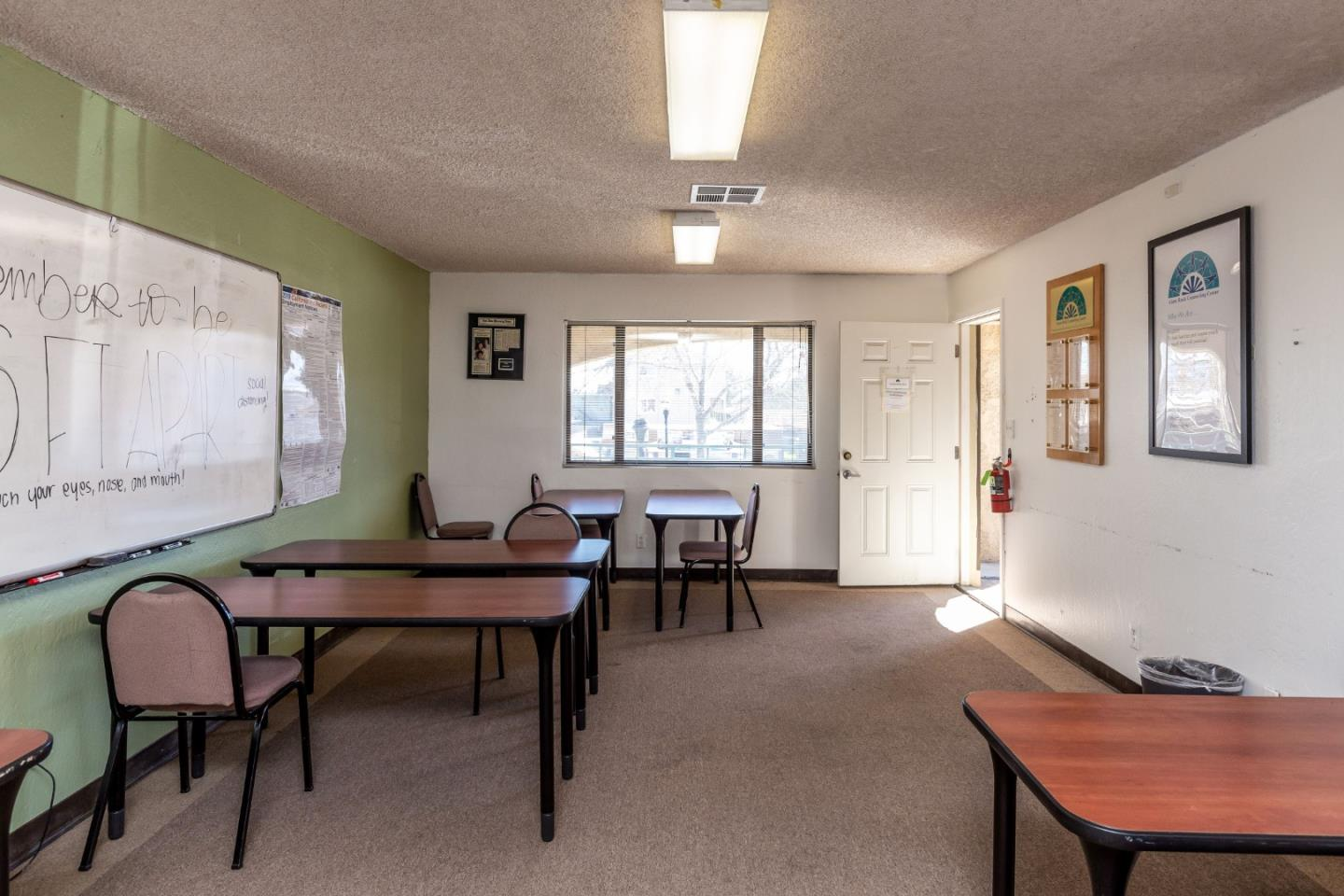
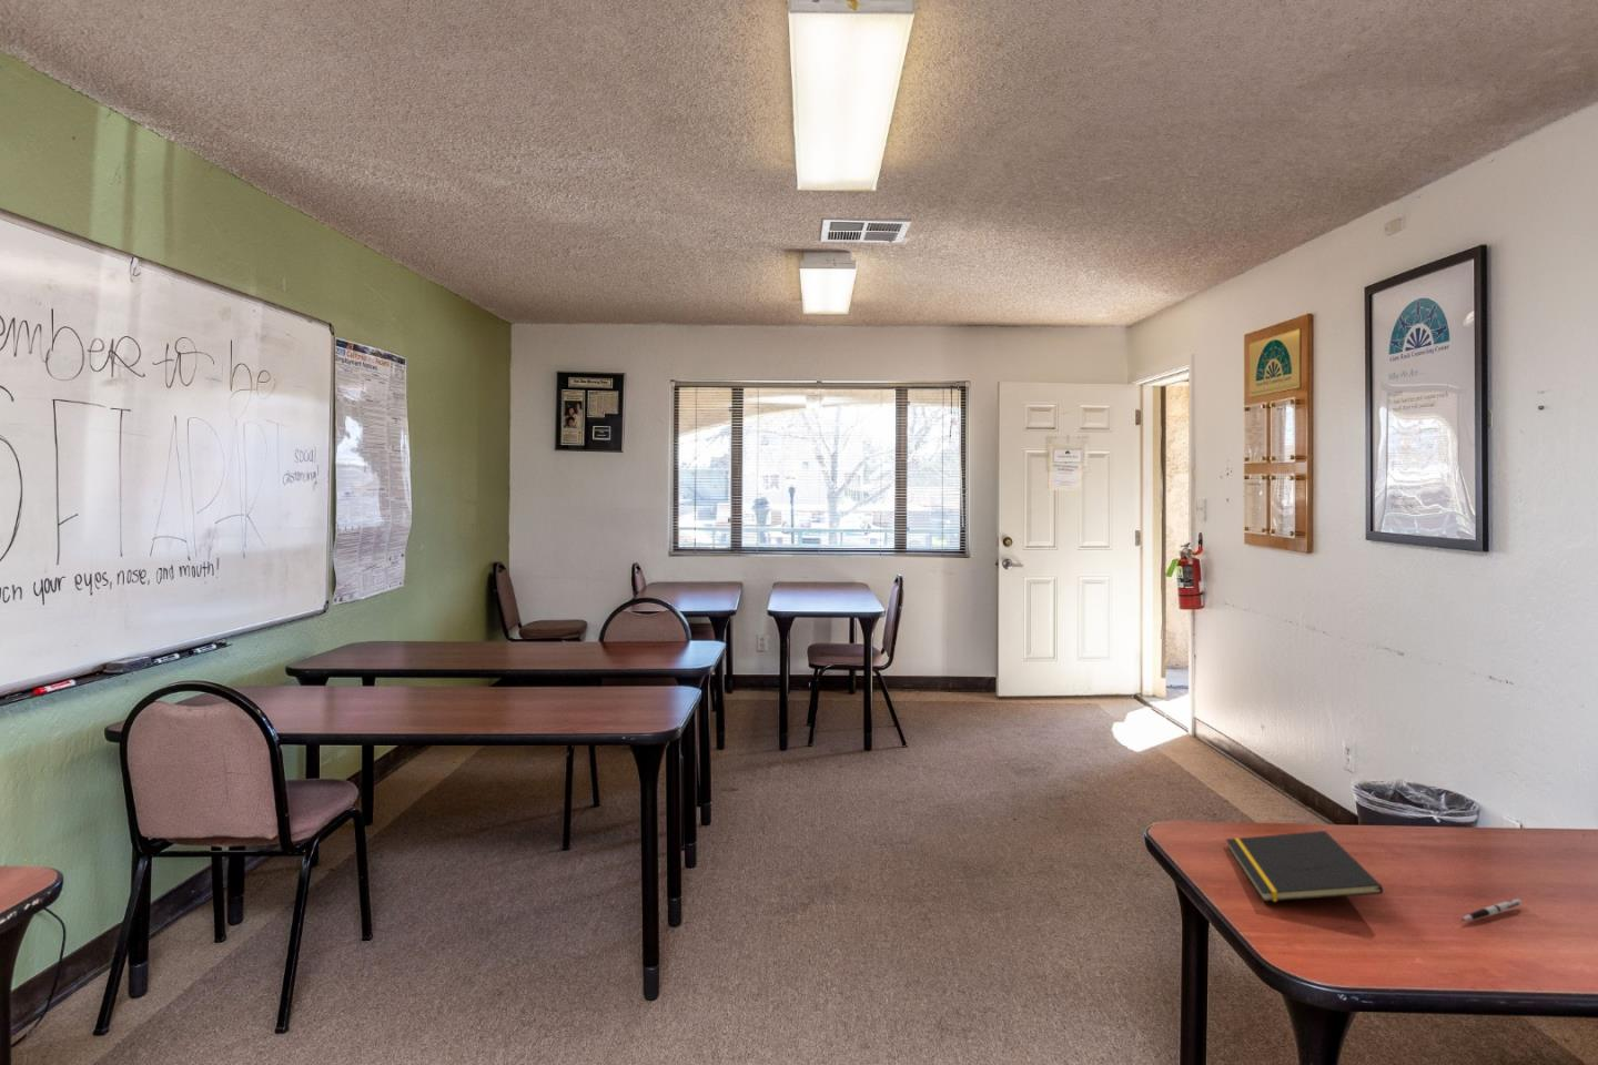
+ pen [1460,897,1523,922]
+ notepad [1225,830,1384,903]
